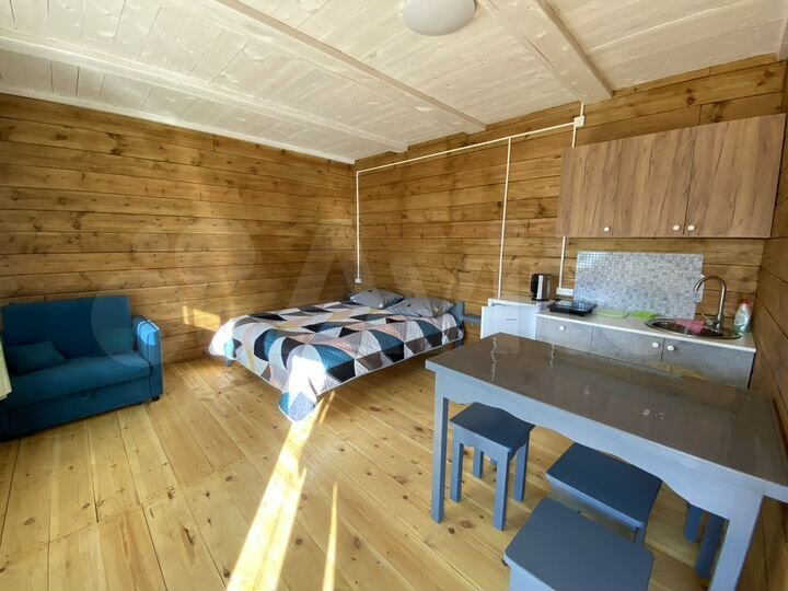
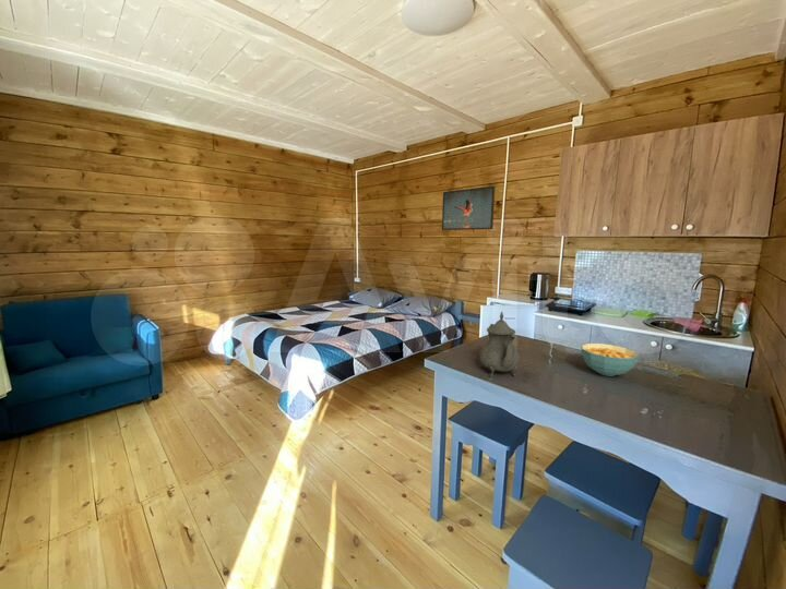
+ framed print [441,185,496,231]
+ teapot [478,311,521,377]
+ cereal bowl [580,342,641,377]
